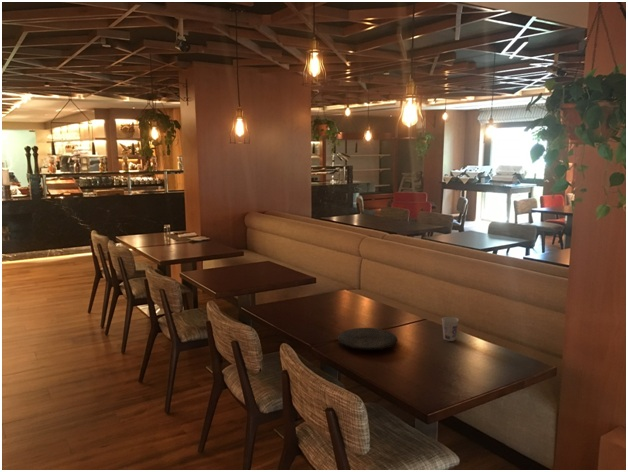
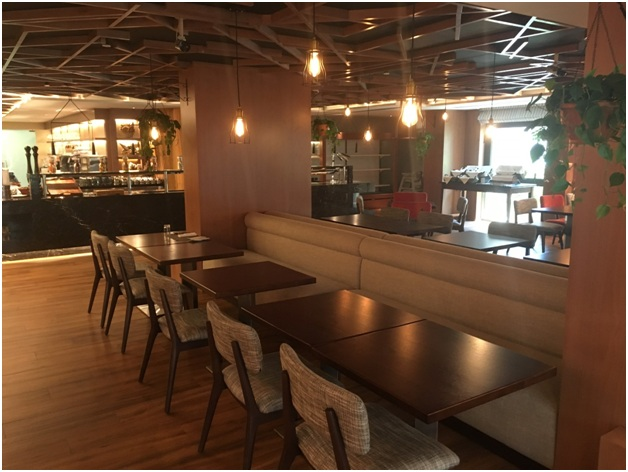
- cup [441,316,460,342]
- plate [337,327,399,351]
